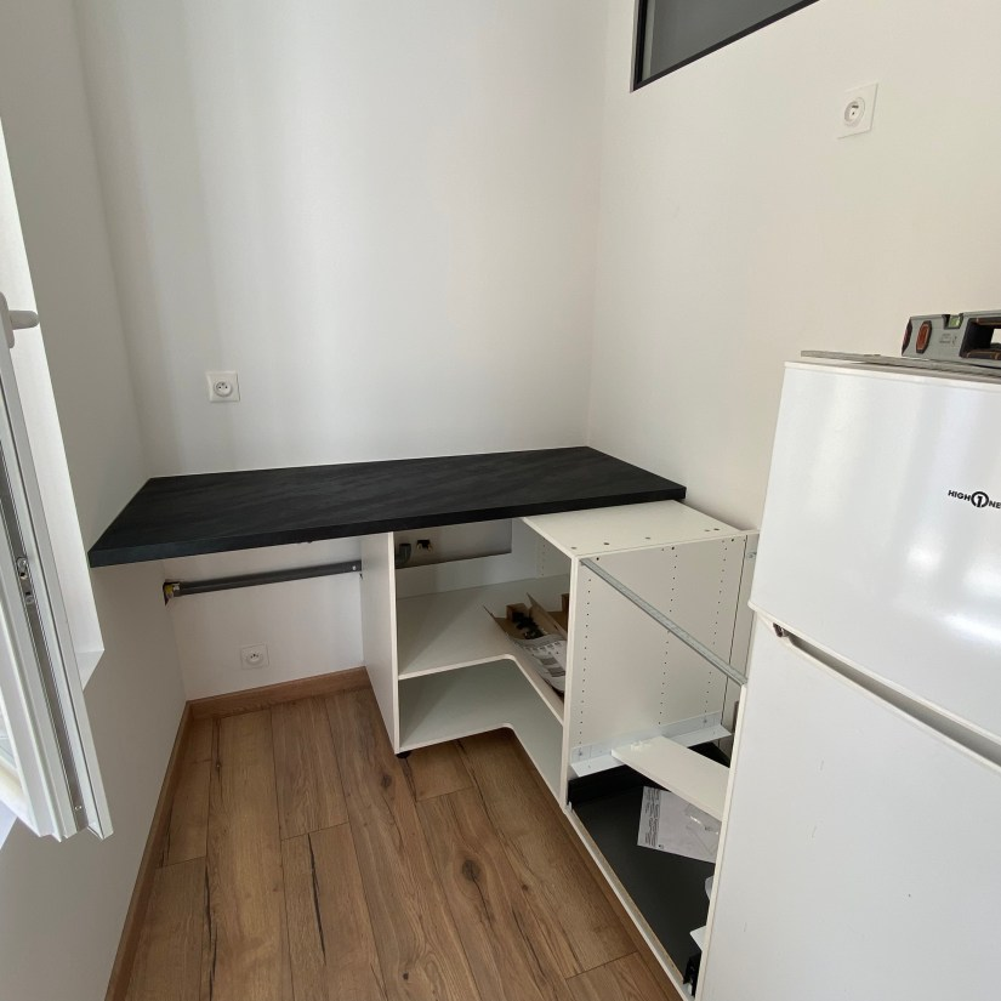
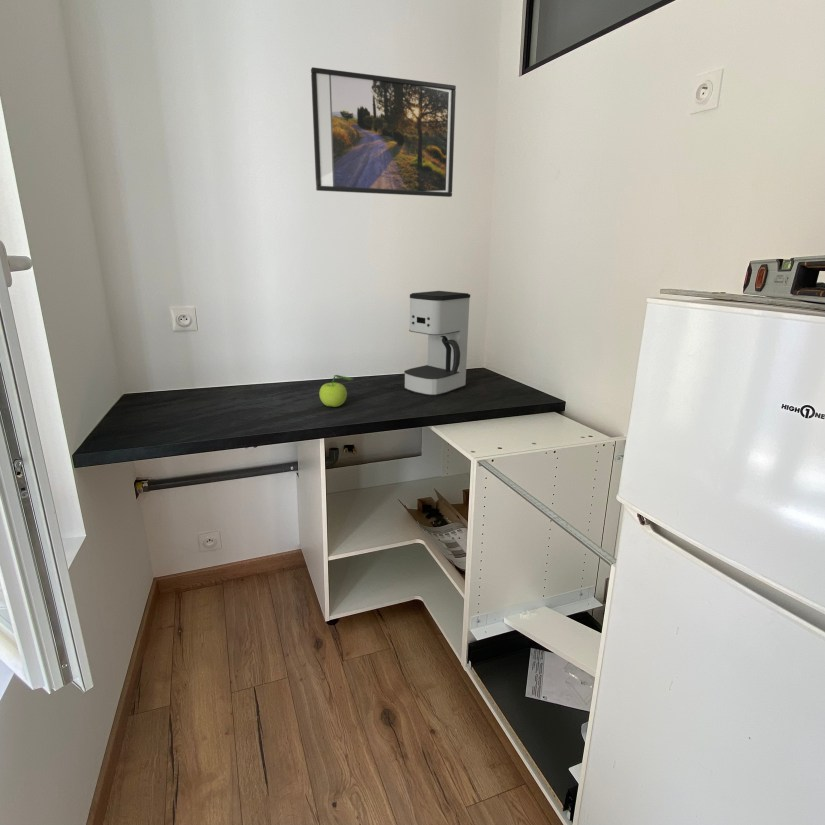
+ coffee maker [403,290,471,397]
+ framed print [310,66,457,198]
+ fruit [318,374,354,408]
